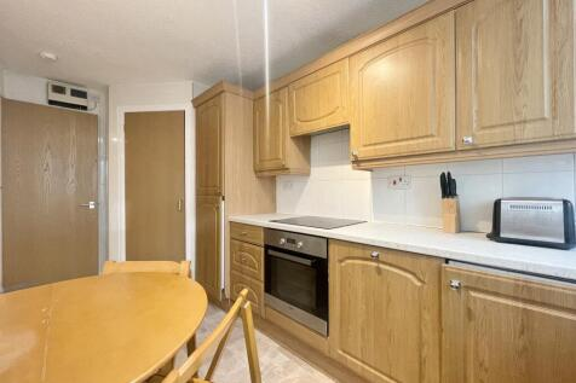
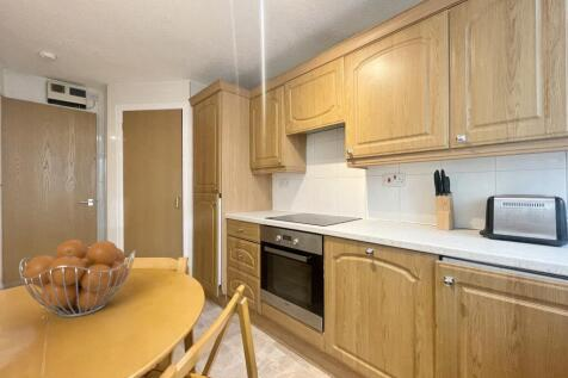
+ fruit basket [18,238,137,318]
